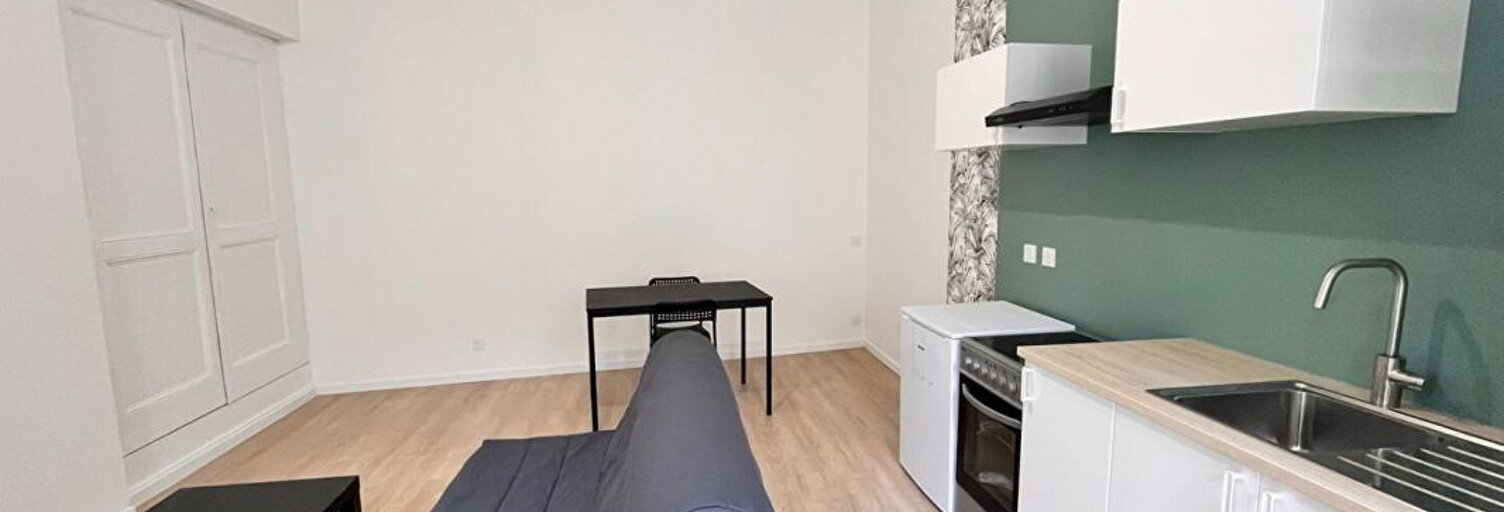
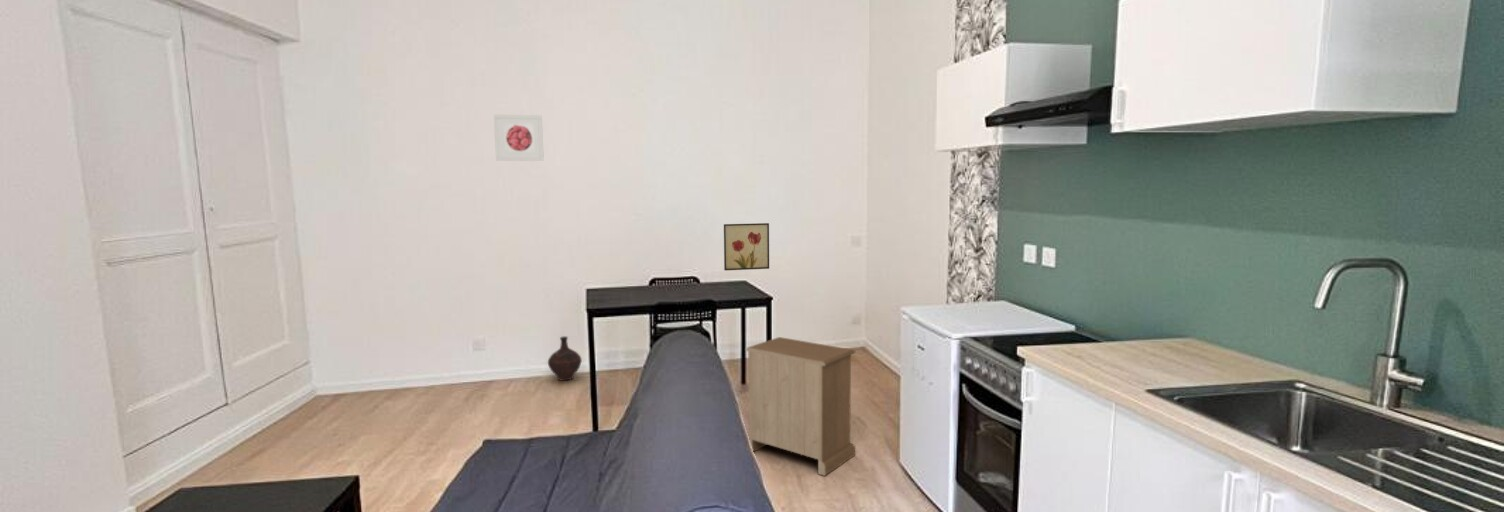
+ ceramic jug [547,335,583,382]
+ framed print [493,114,545,162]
+ wall art [723,222,770,271]
+ nightstand [745,336,856,477]
